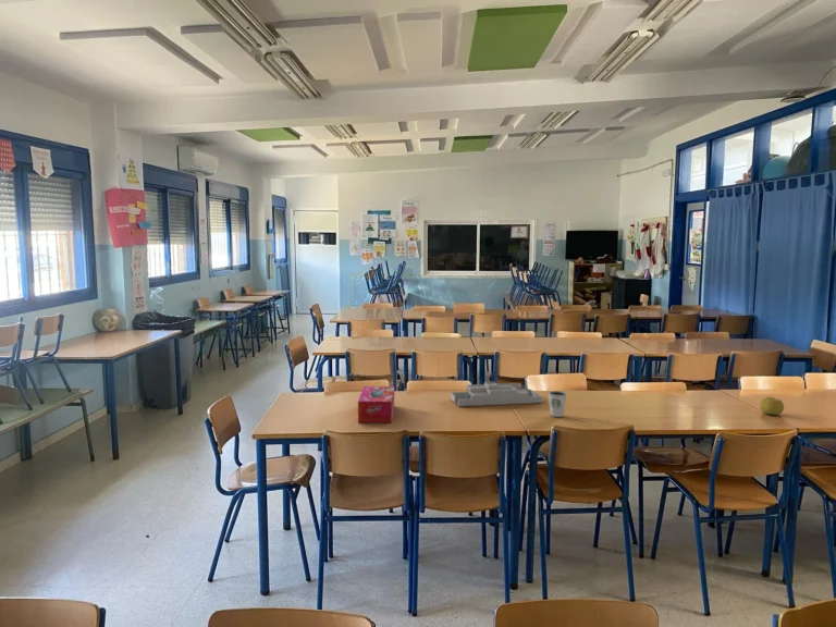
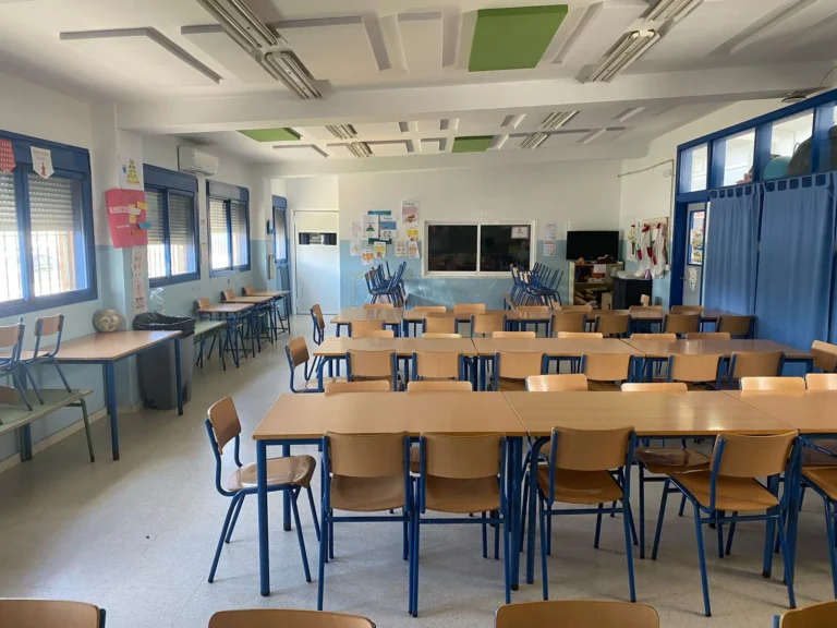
- dixie cup [548,390,568,418]
- fruit [759,396,785,416]
- desk organizer [450,381,543,407]
- tissue box [357,385,395,423]
